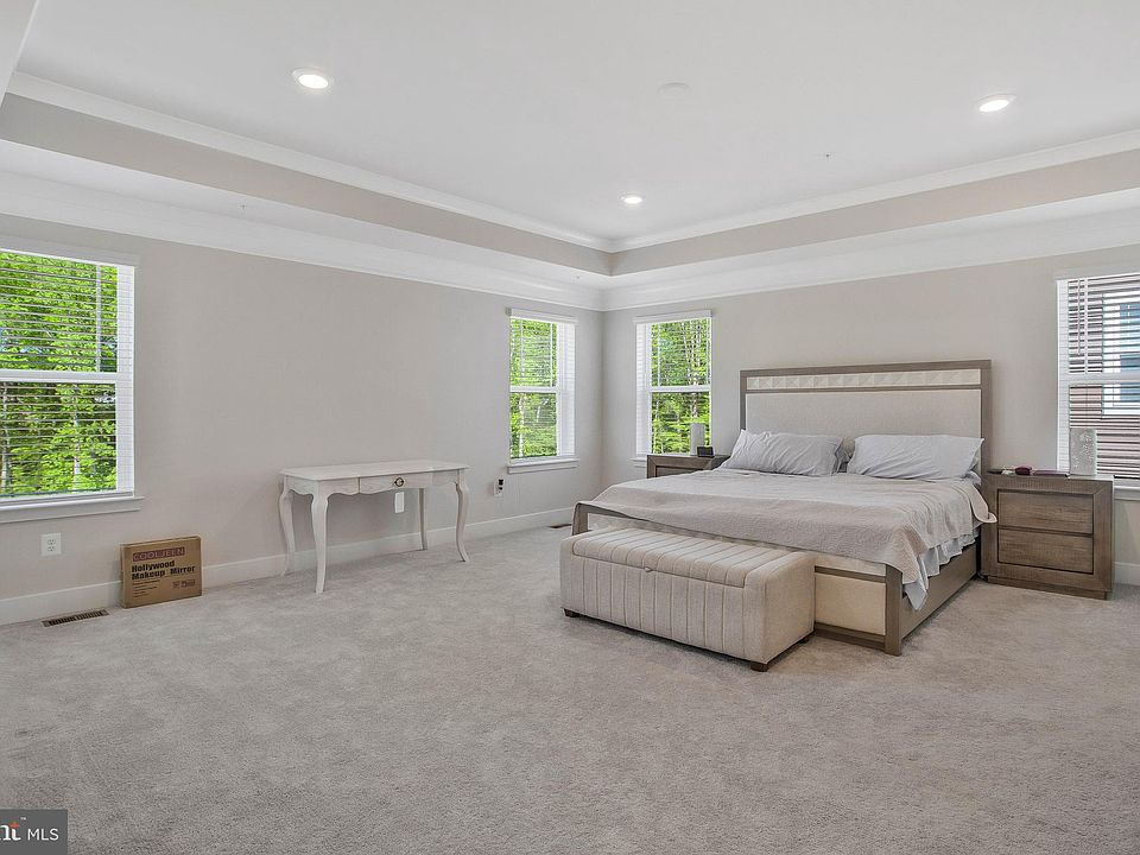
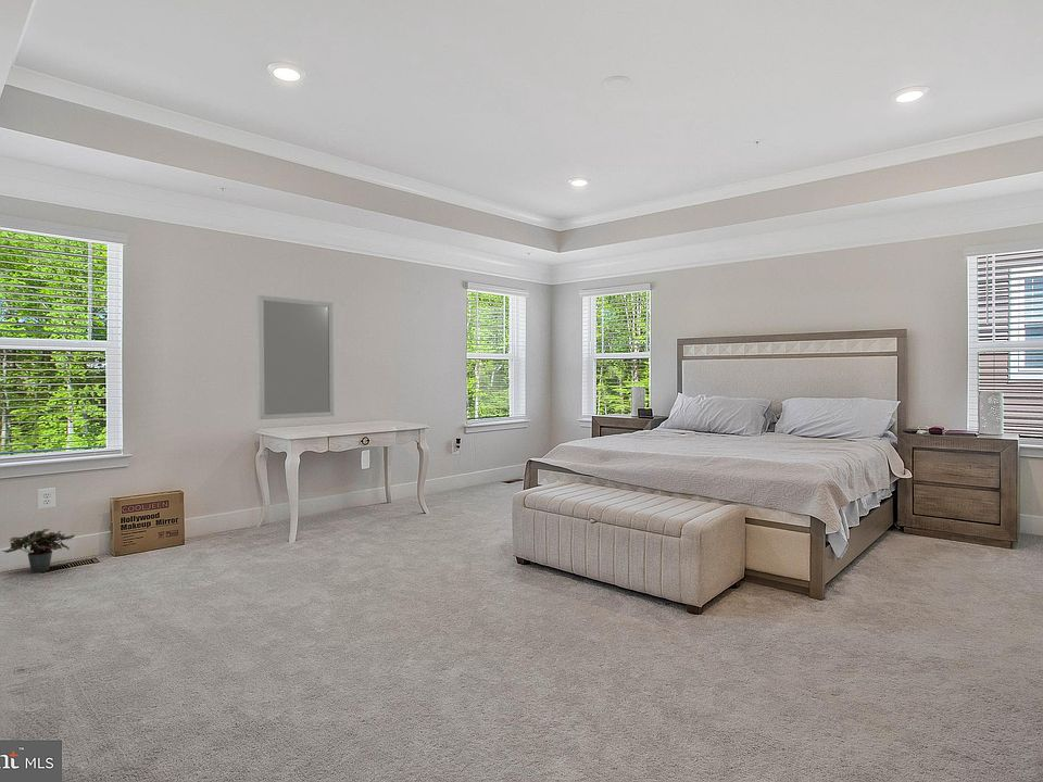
+ potted plant [2,528,76,573]
+ home mirror [255,294,335,420]
